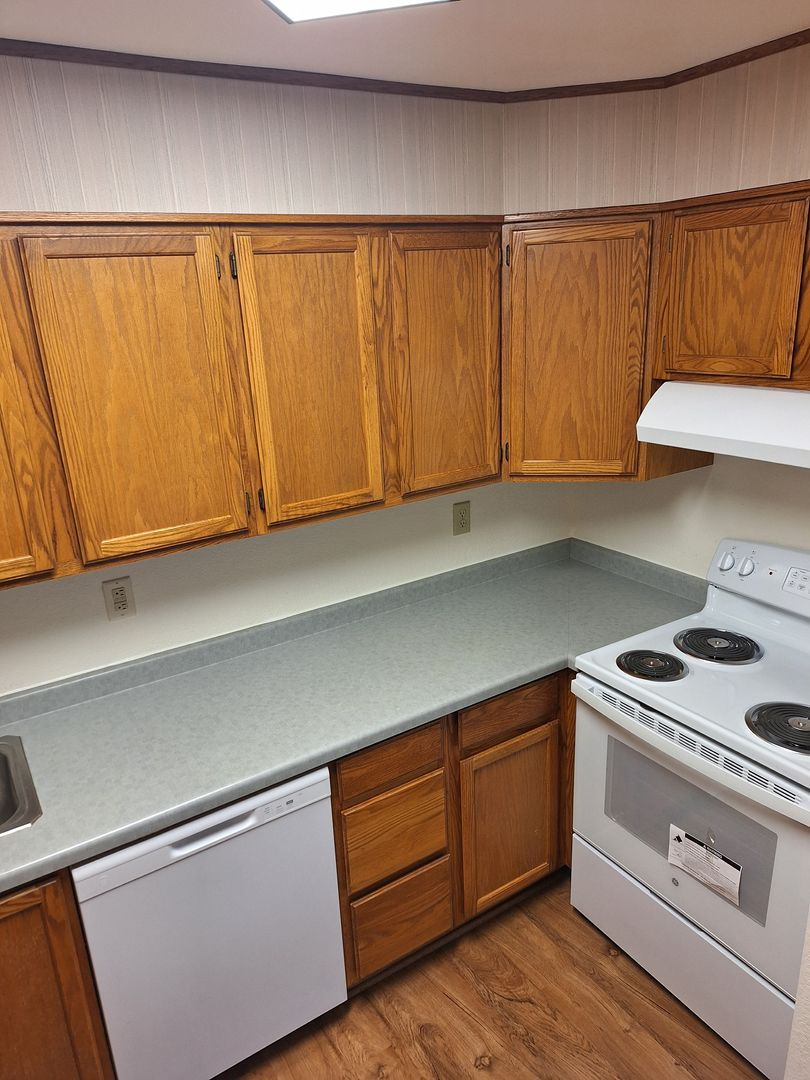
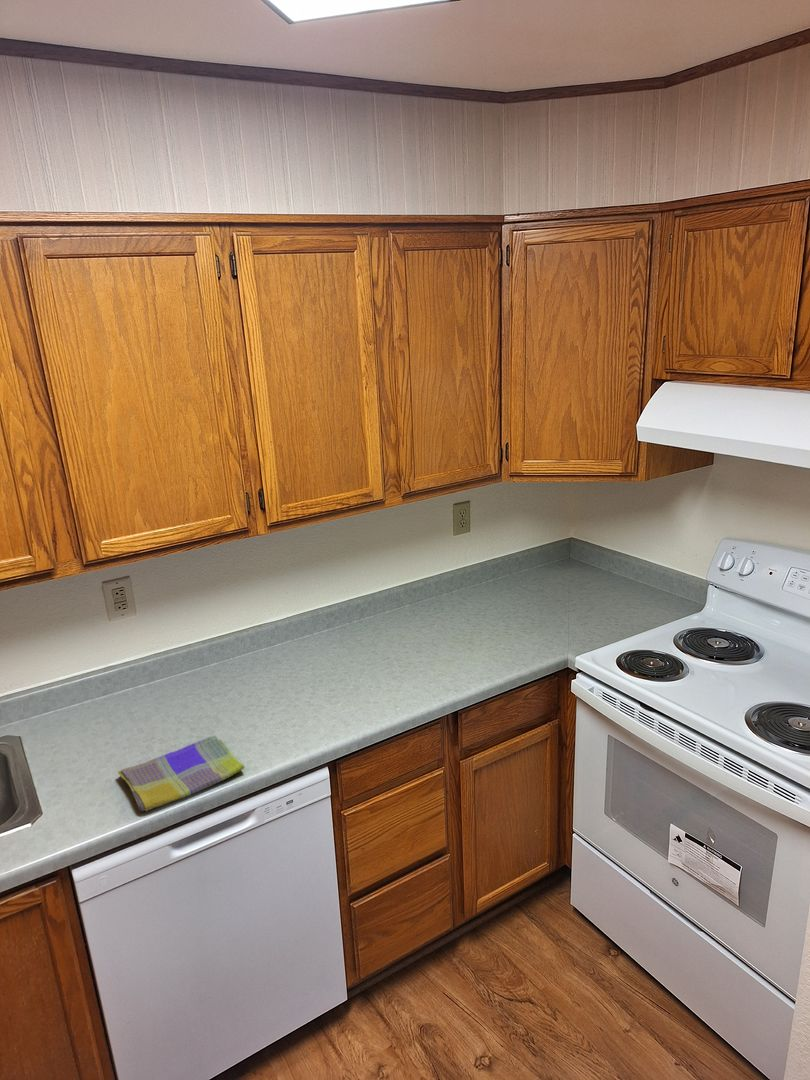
+ dish towel [117,735,245,812]
